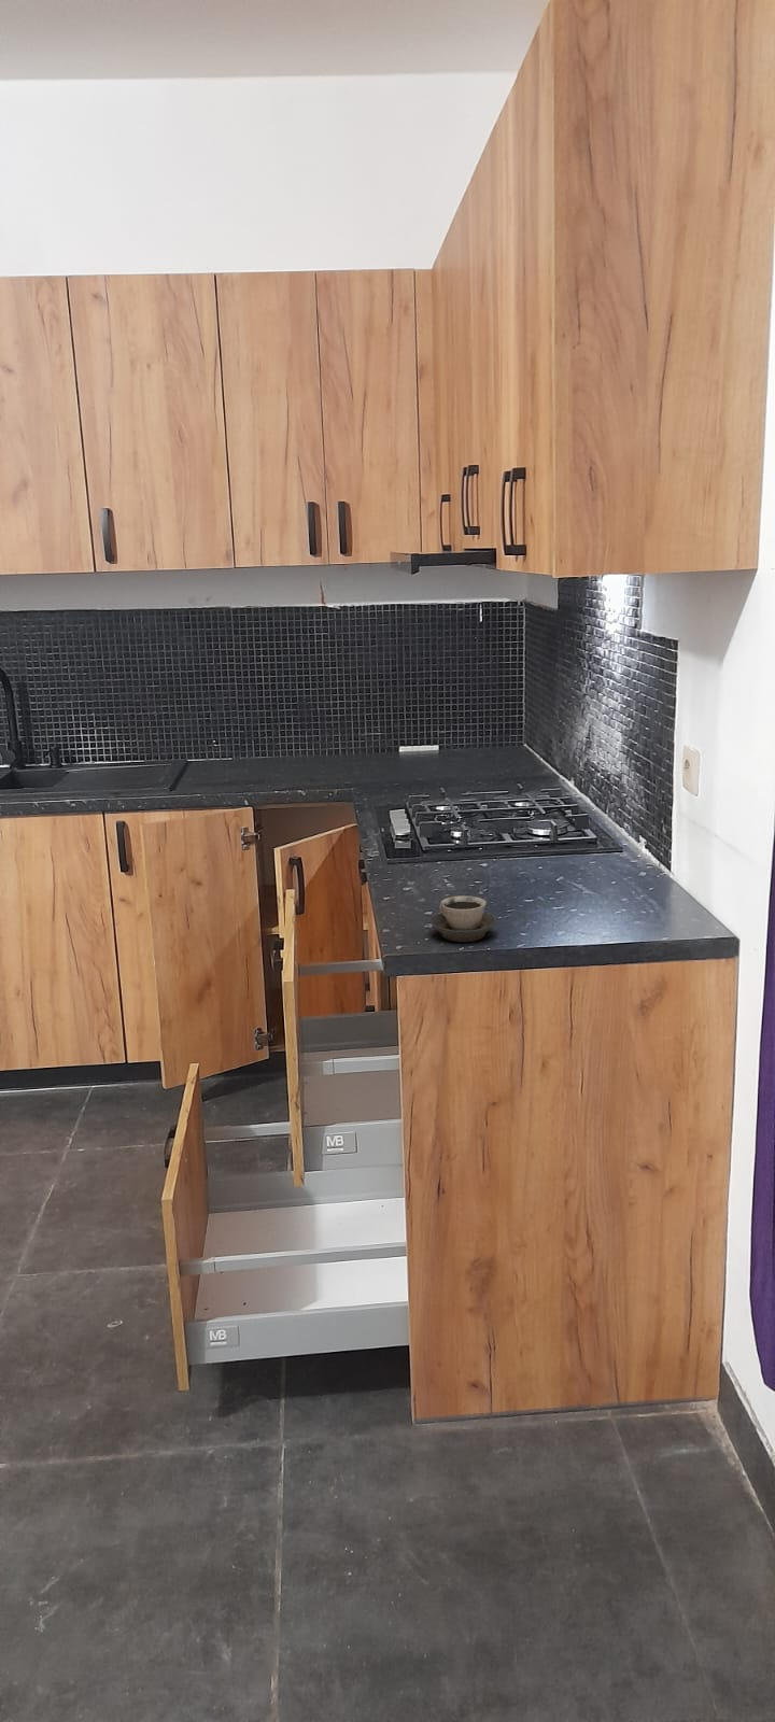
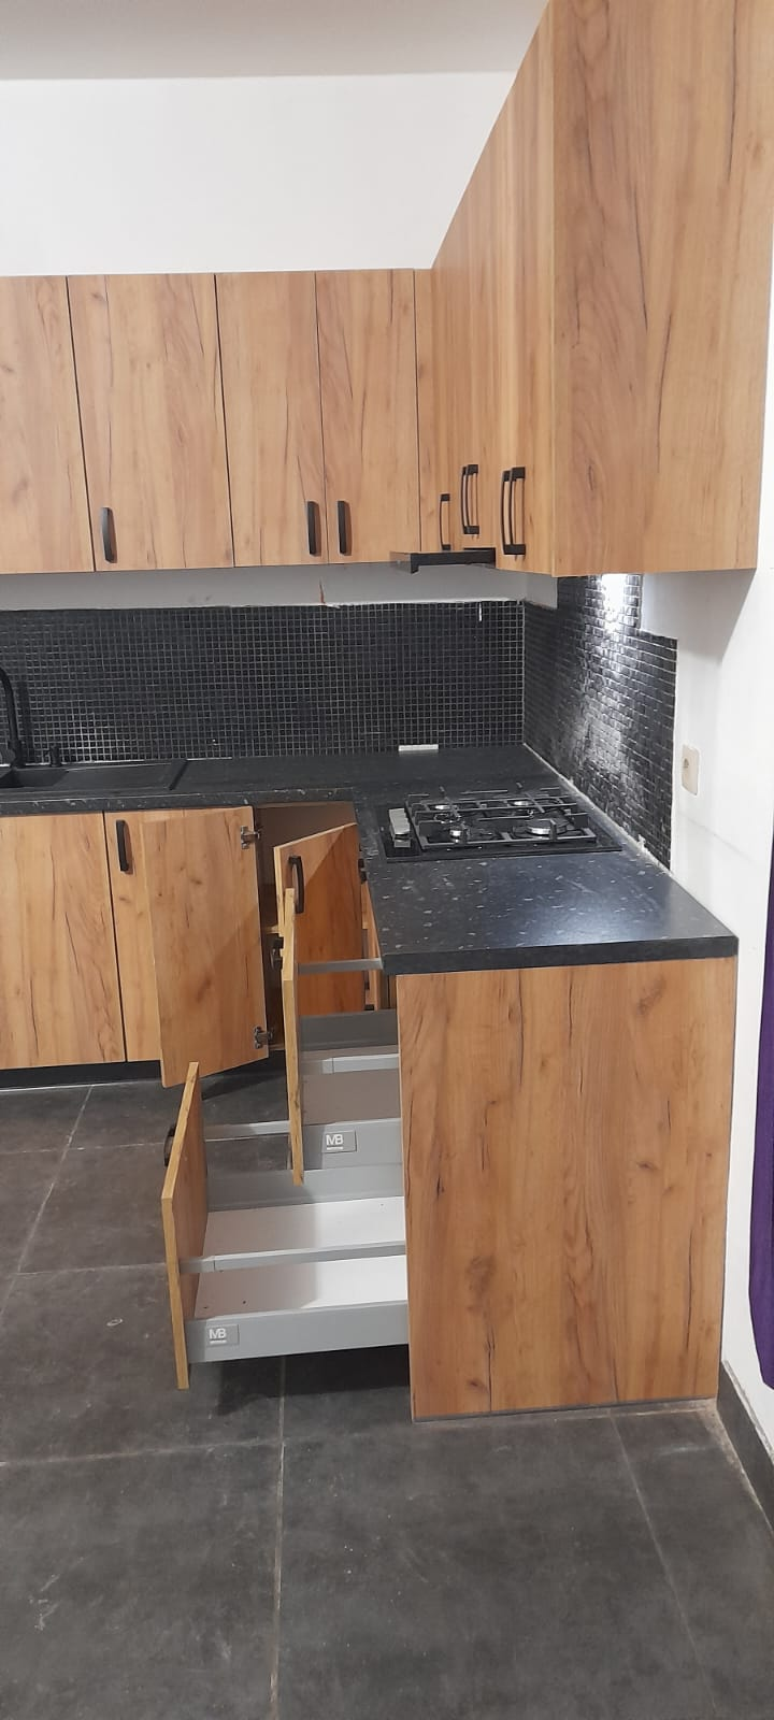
- cup [429,895,497,942]
